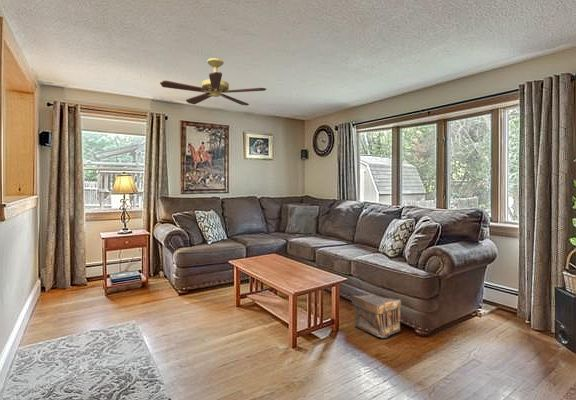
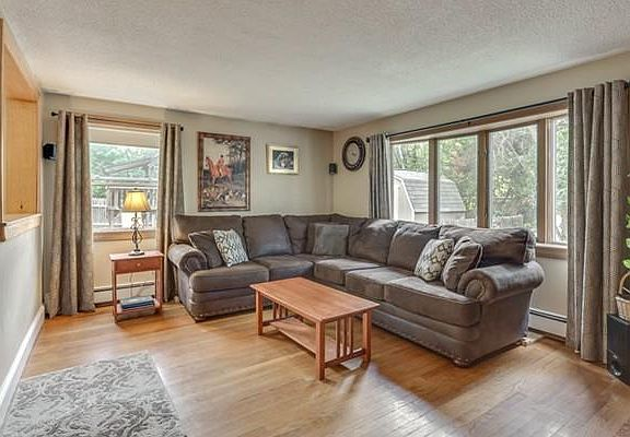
- pouch [351,293,402,339]
- ceiling fan [159,57,267,107]
